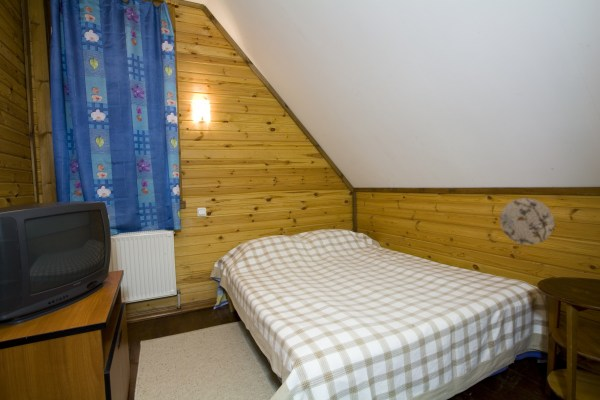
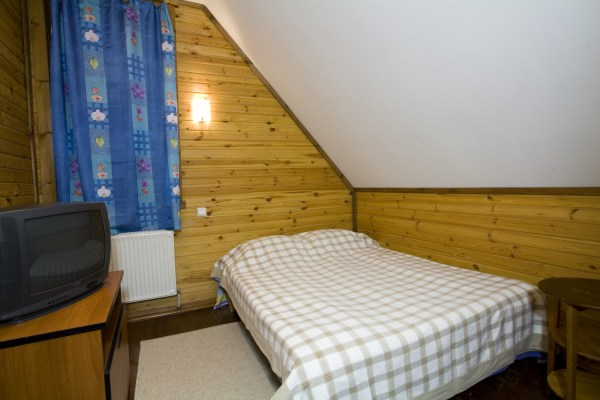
- decorative plate [499,197,555,246]
